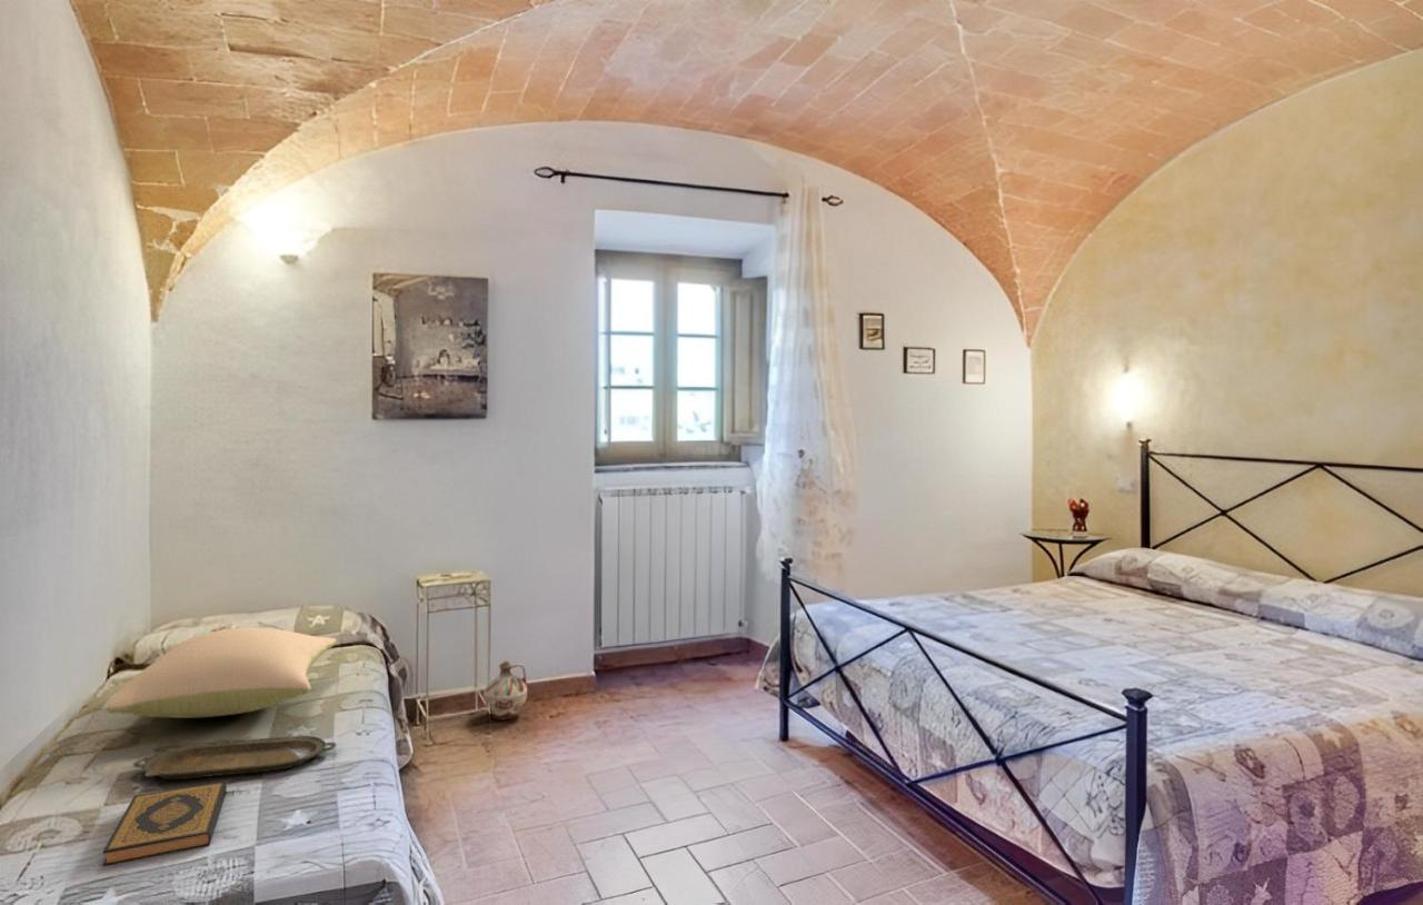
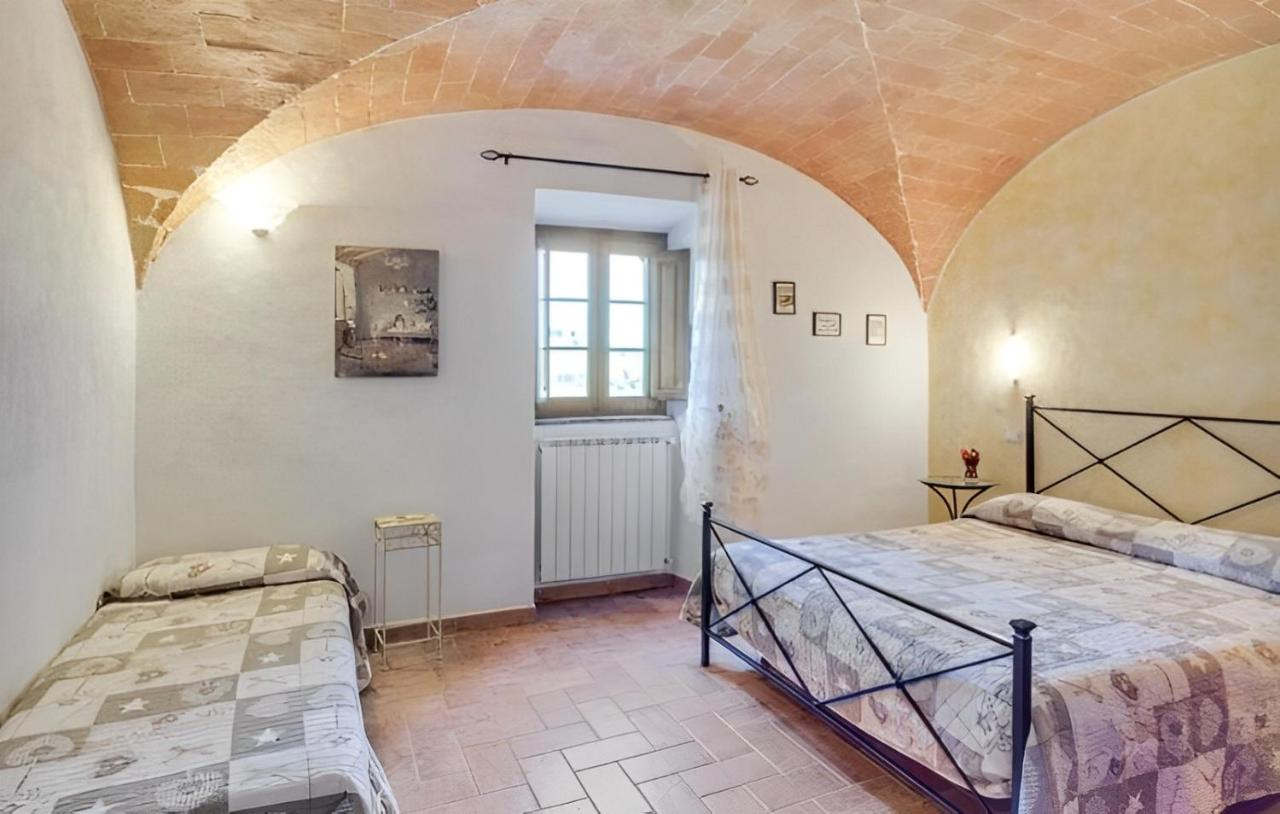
- pillow [103,627,338,719]
- hardback book [102,780,228,867]
- serving tray [132,735,338,780]
- ceramic jug [482,660,528,722]
